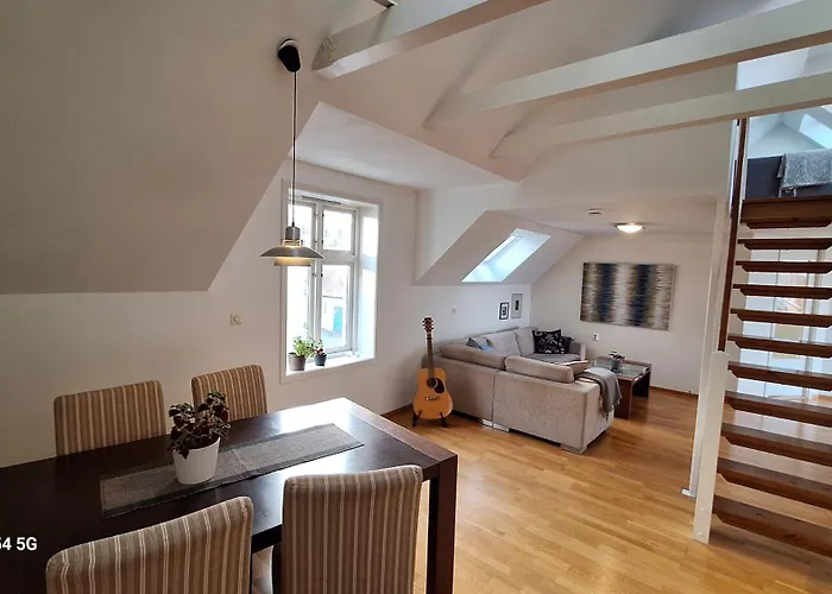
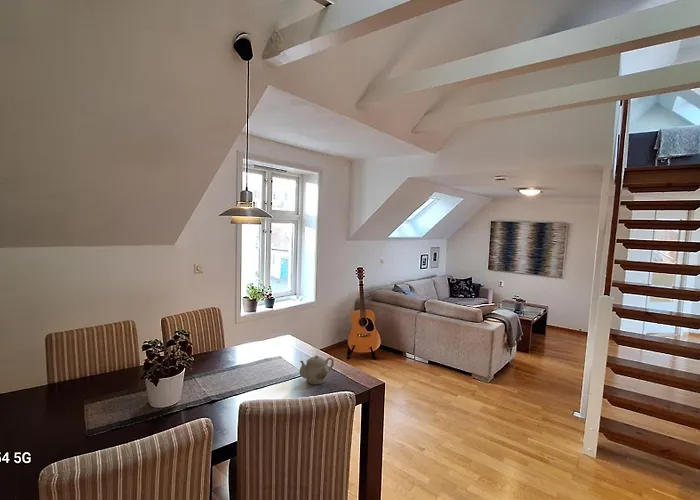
+ teapot [298,354,335,385]
